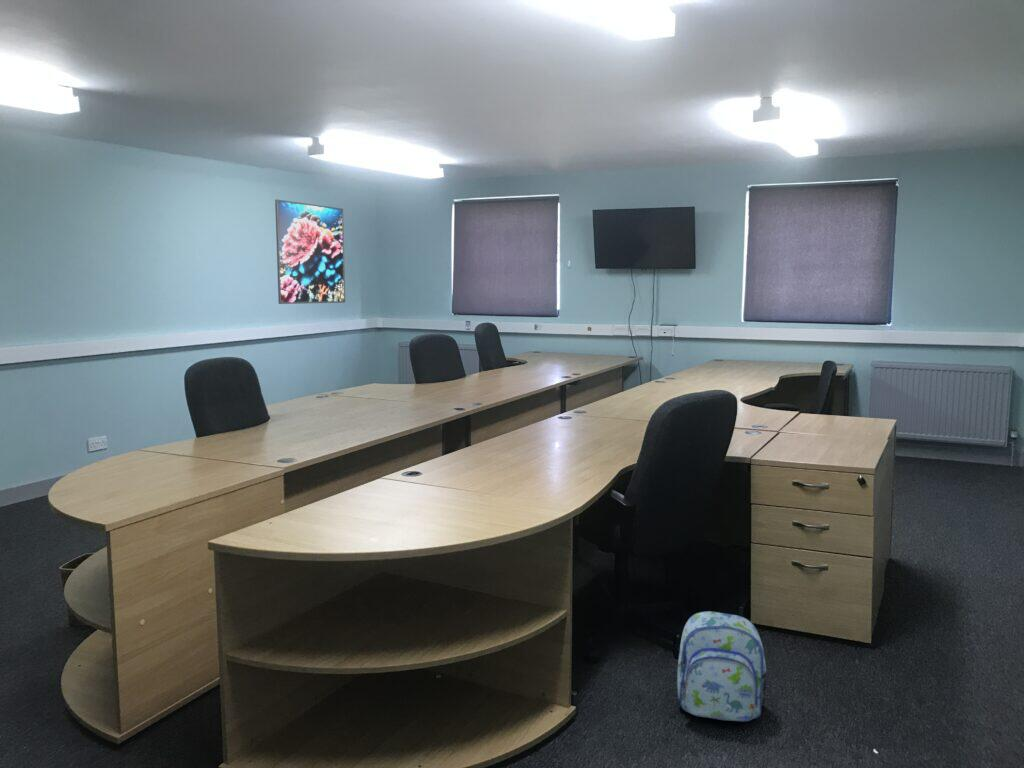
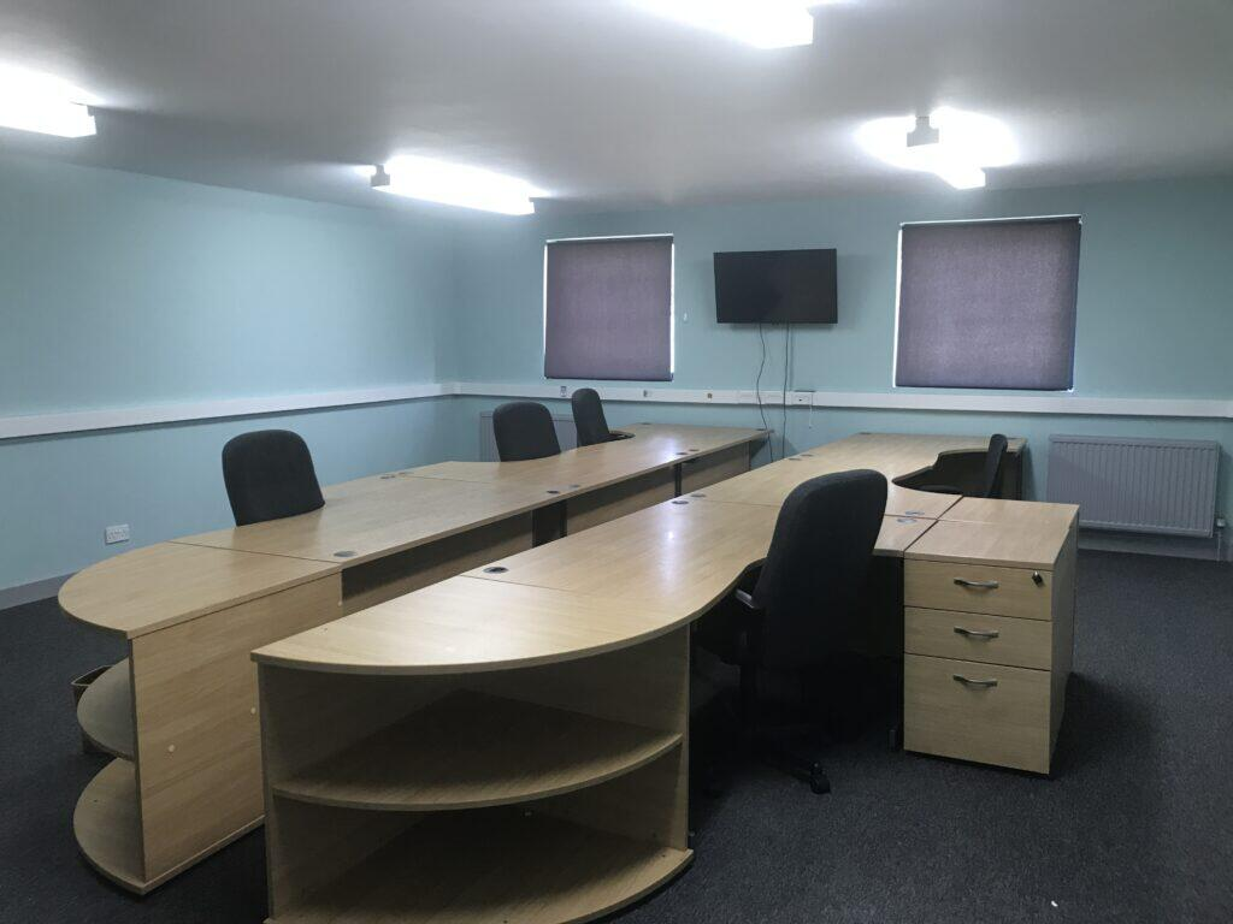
- backpack [676,610,768,722]
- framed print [274,198,346,305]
